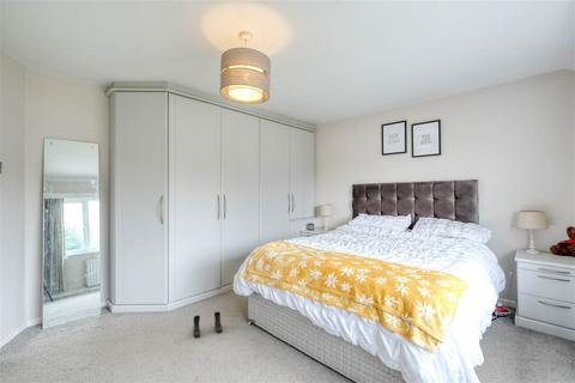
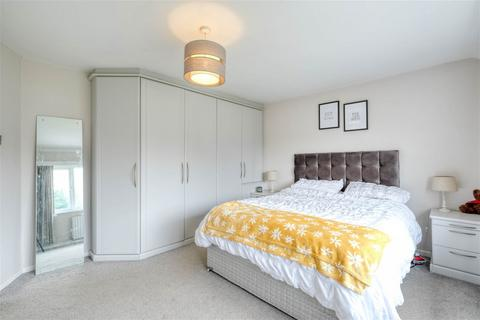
- boots [192,311,224,338]
